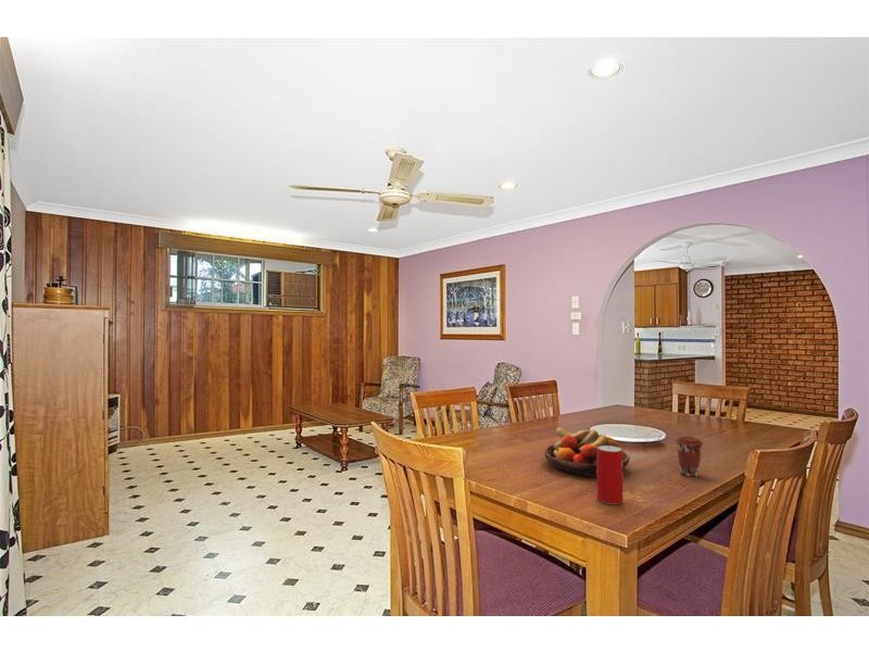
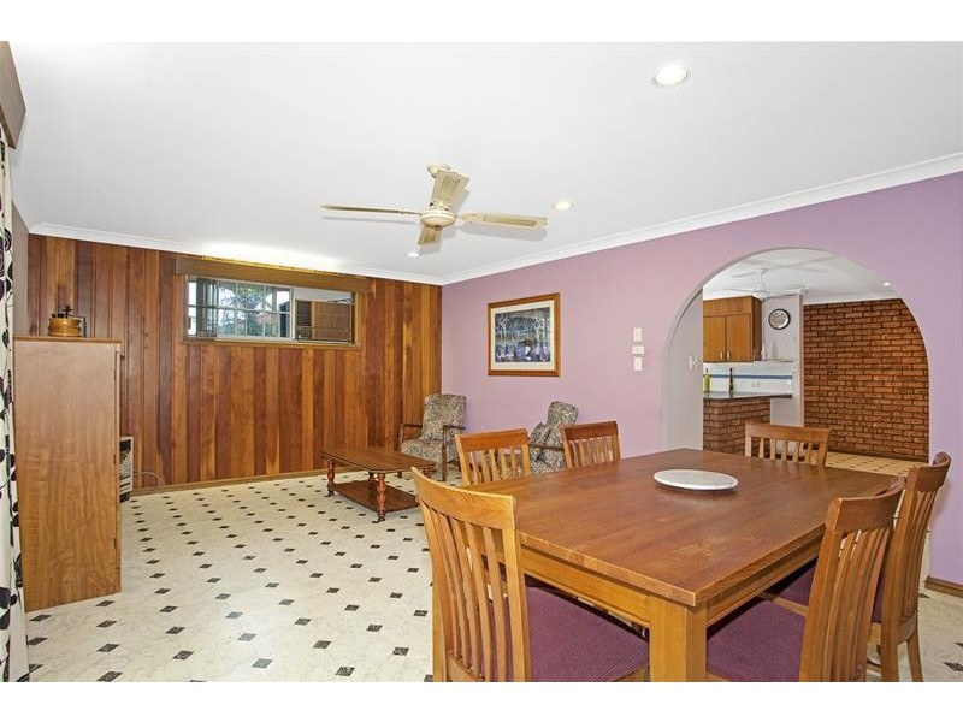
- coffee cup [675,436,704,477]
- fruit bowl [543,426,631,479]
- beverage can [596,446,624,505]
